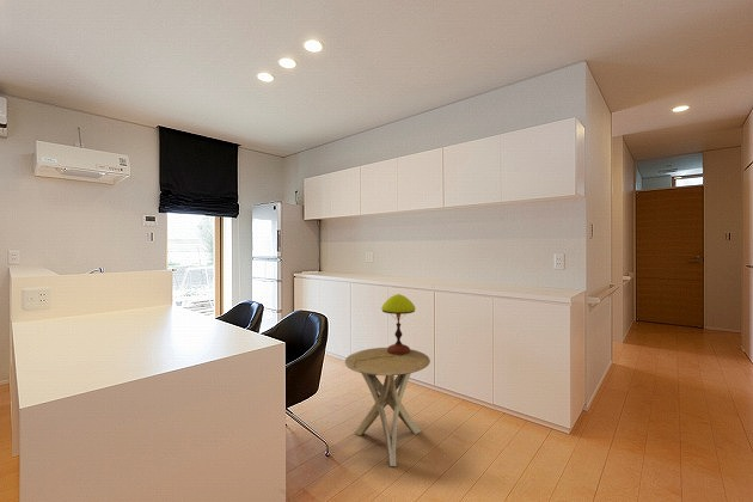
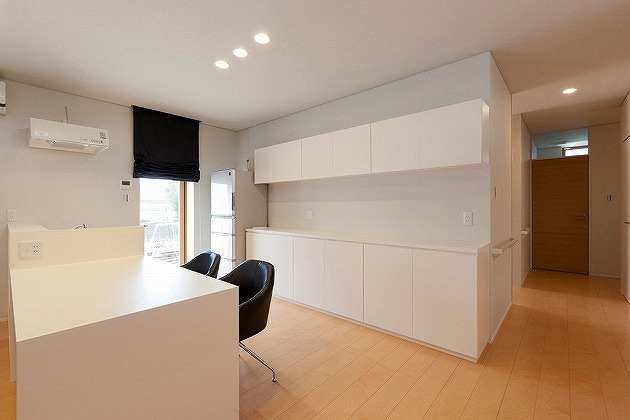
- side table [344,347,431,467]
- table lamp [354,293,417,368]
